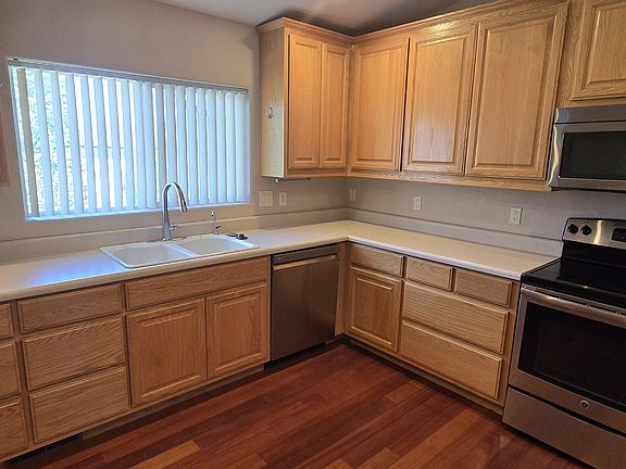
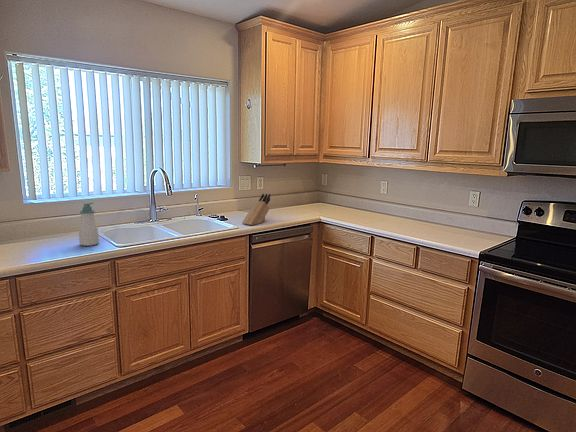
+ knife block [241,193,271,226]
+ soap bottle [78,202,100,247]
